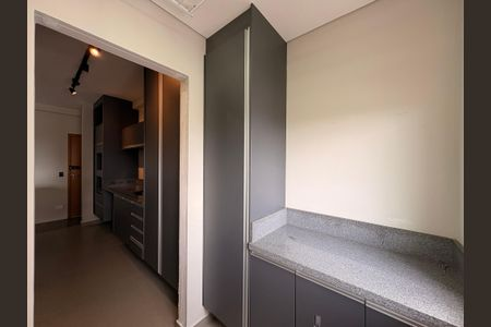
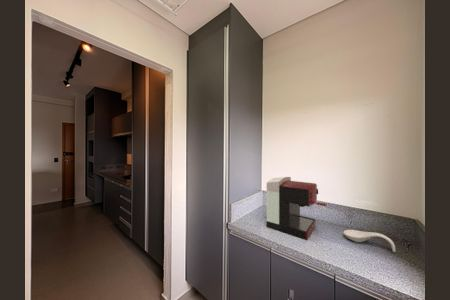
+ coffee maker [266,176,327,241]
+ spoon rest [343,229,396,253]
